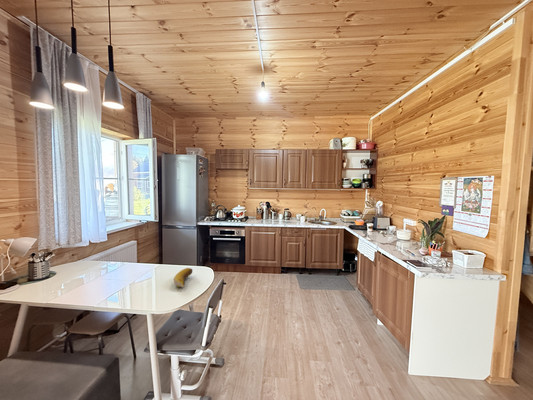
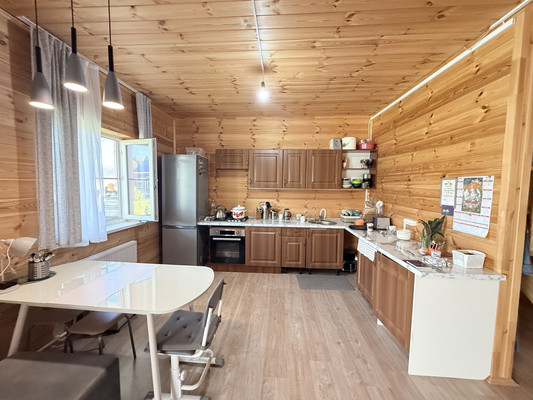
- banana [173,267,193,288]
